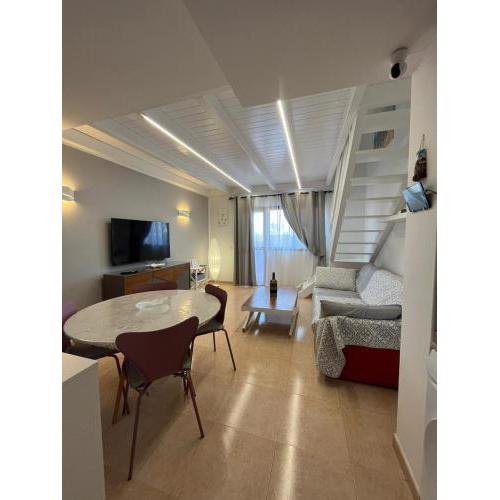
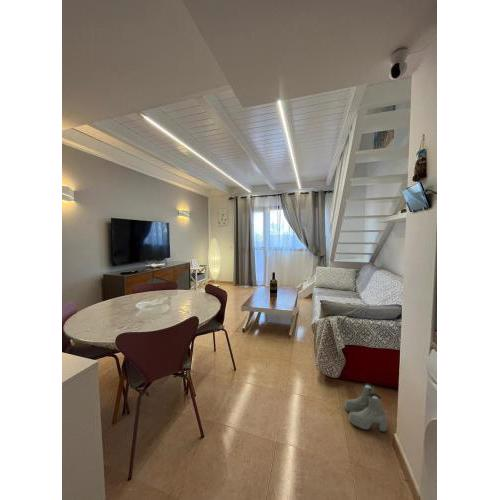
+ boots [344,382,388,433]
